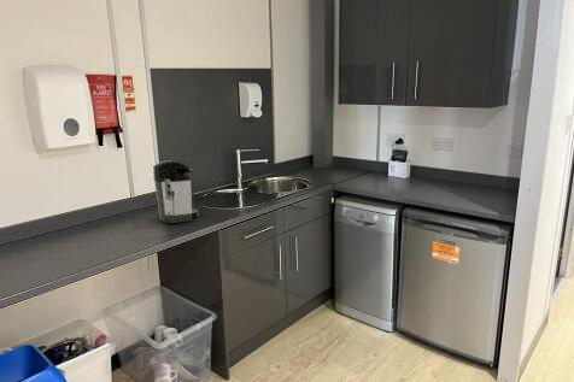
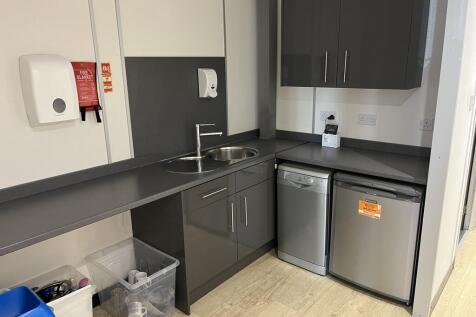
- coffee maker [152,159,200,224]
